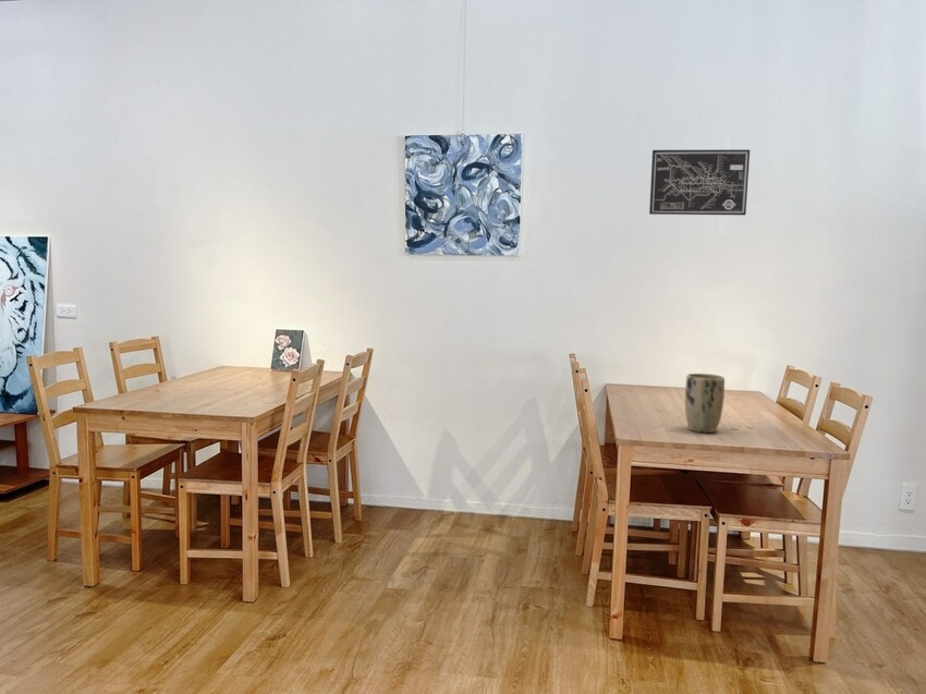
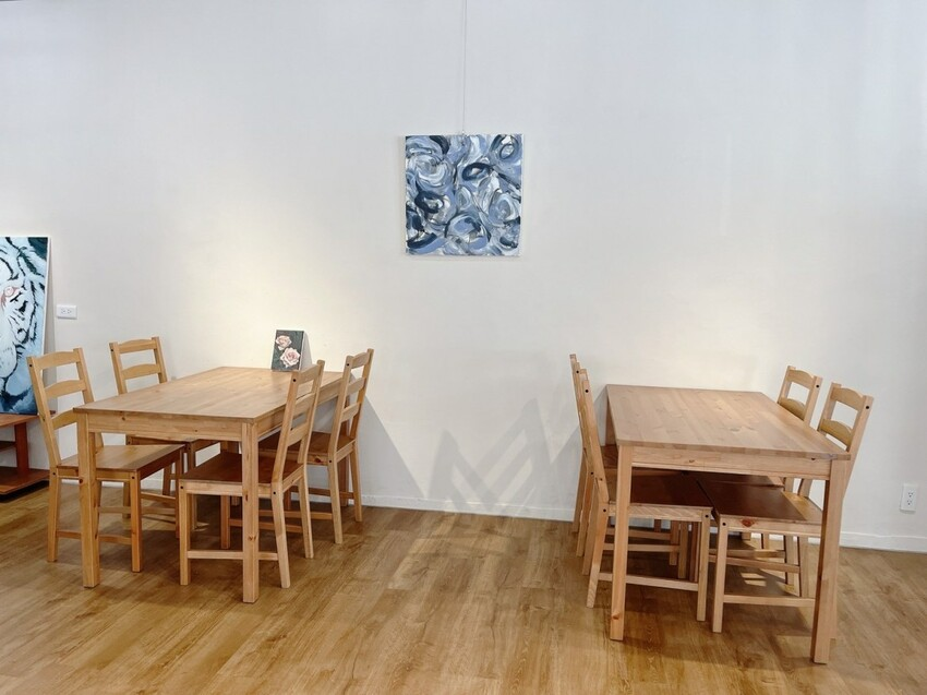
- plant pot [684,373,726,434]
- wall art [648,148,751,216]
